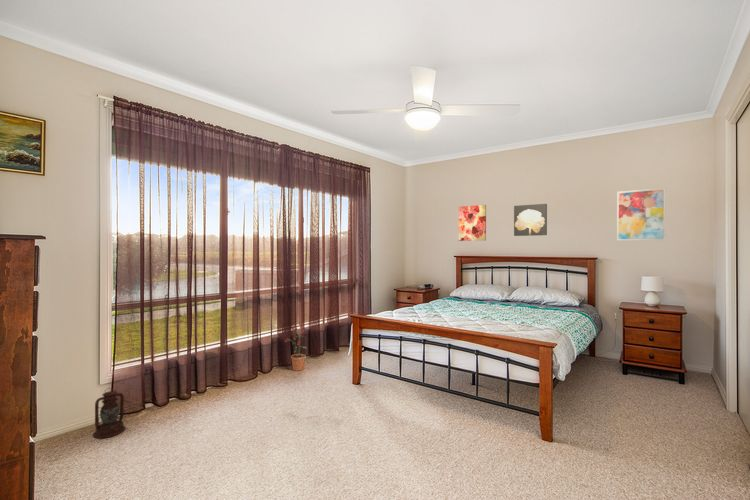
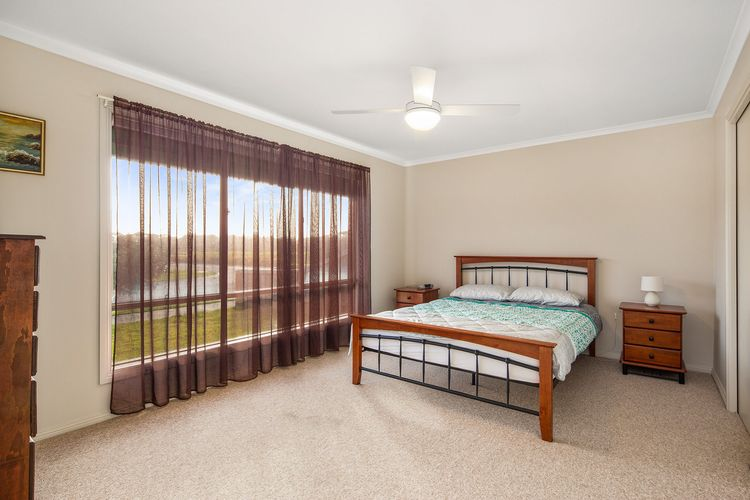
- wall art [513,203,548,237]
- lantern [92,387,127,439]
- wall art [616,187,666,242]
- wall art [458,204,487,242]
- potted plant [284,326,308,372]
